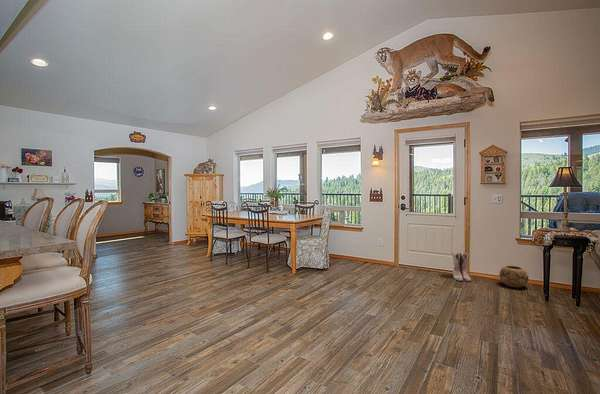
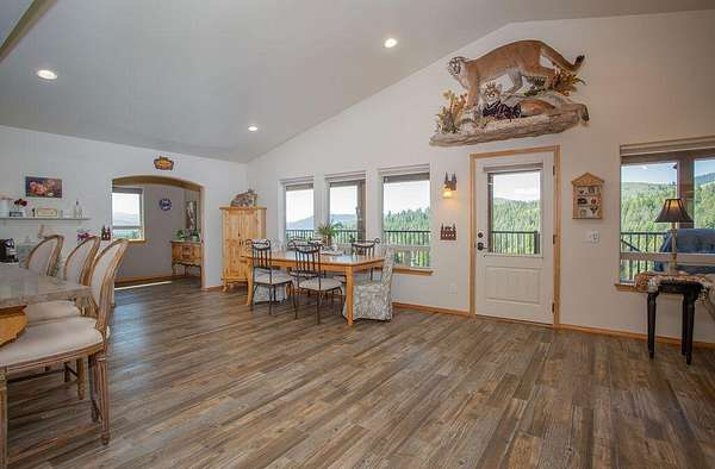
- decorative bowl [498,265,530,289]
- boots [451,252,472,282]
